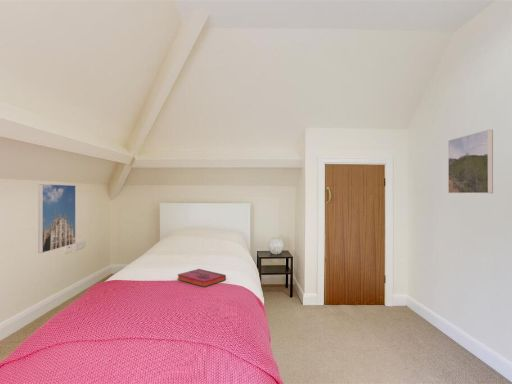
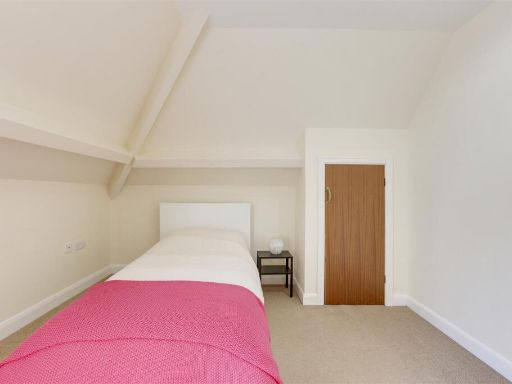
- hardback book [176,268,227,288]
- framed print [447,129,494,194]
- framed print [38,183,77,254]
